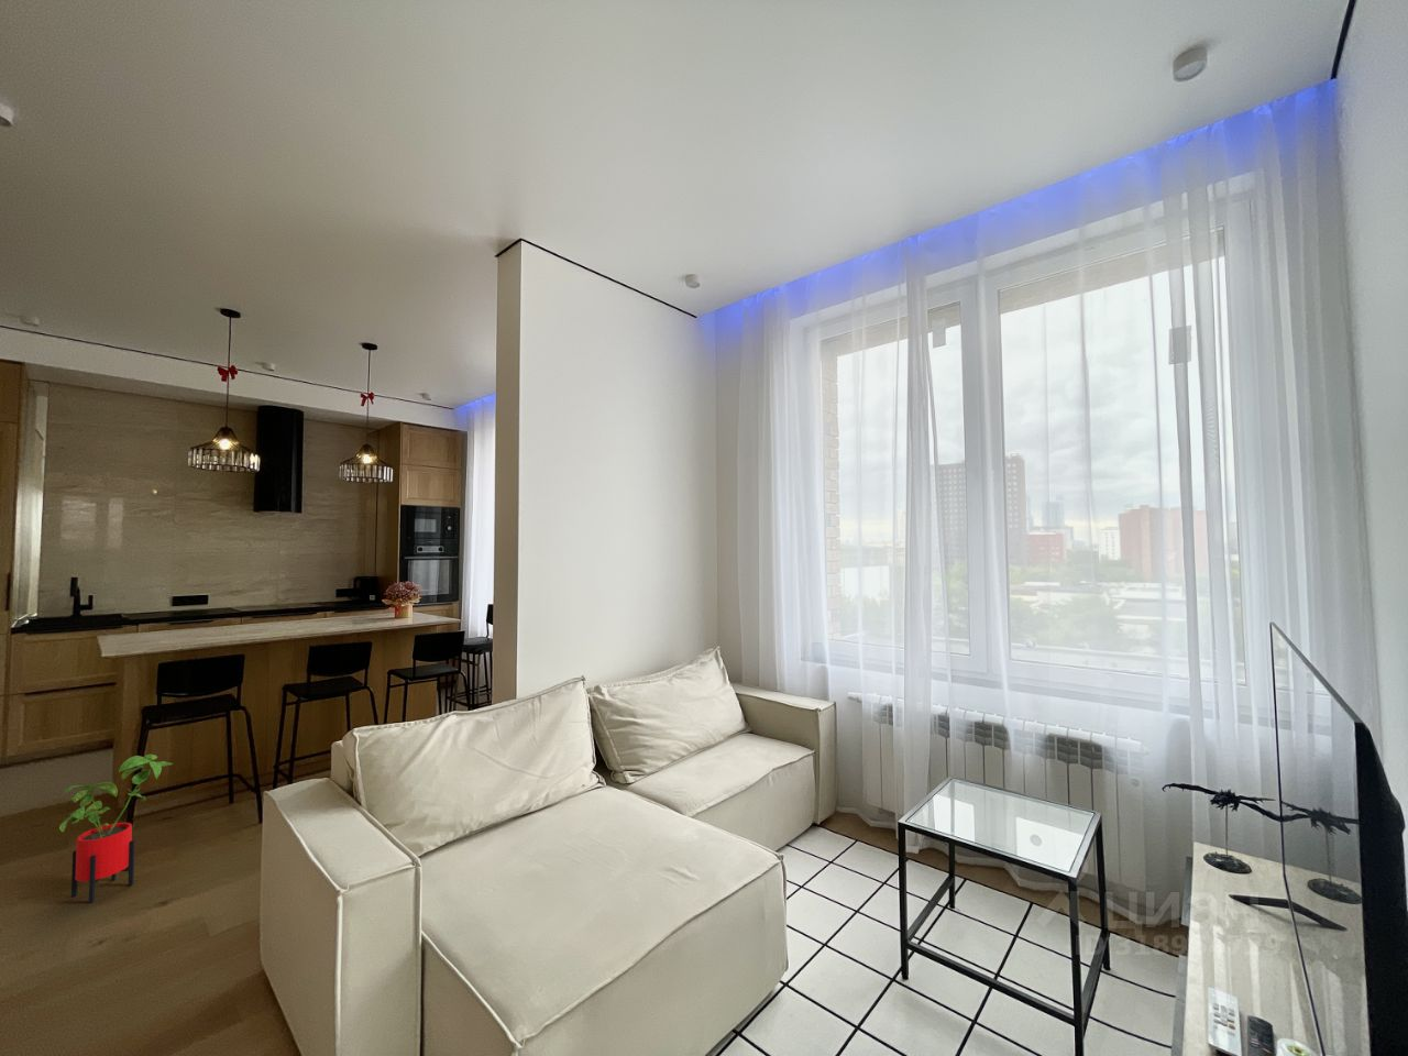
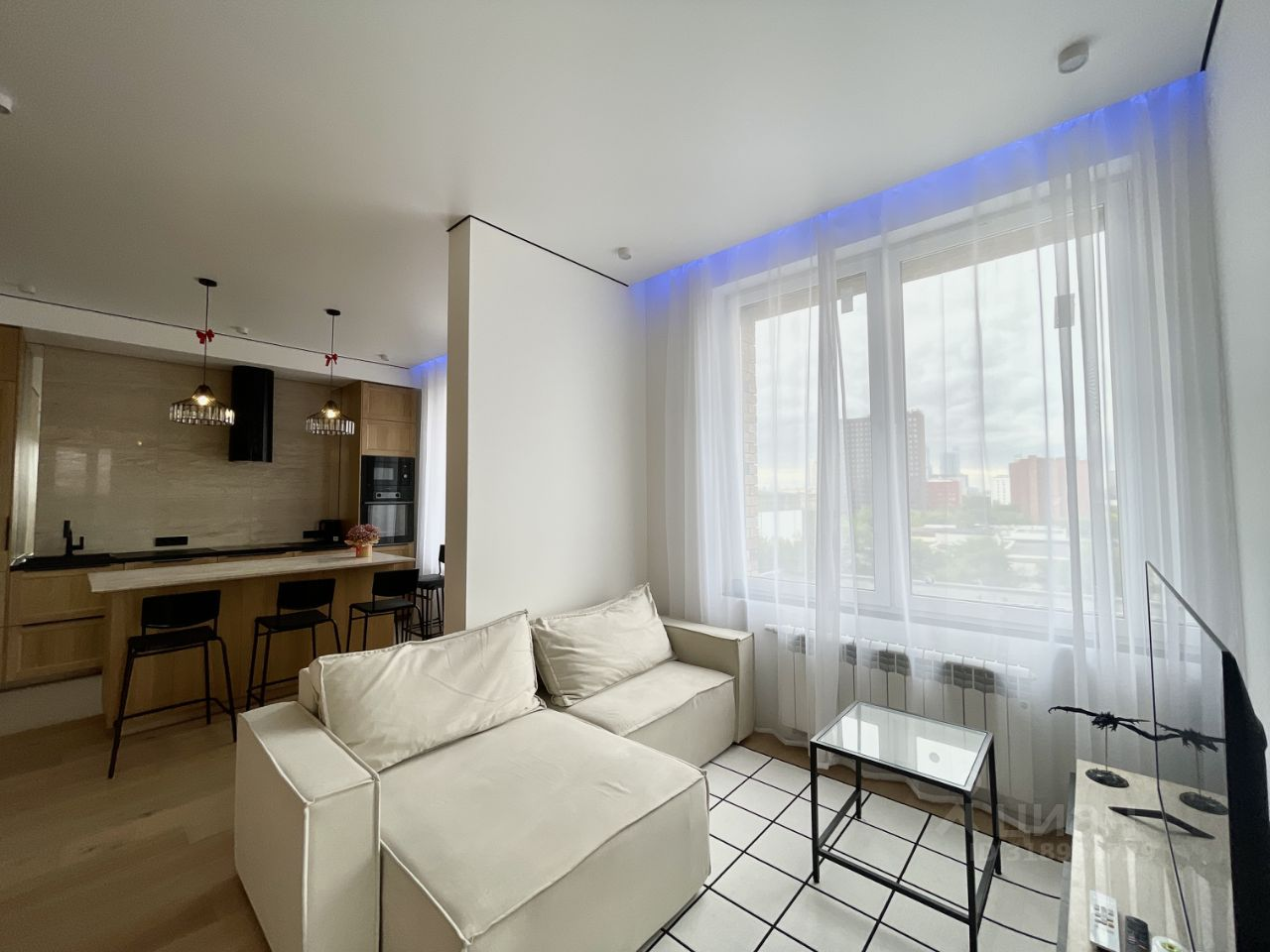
- house plant [59,753,174,904]
